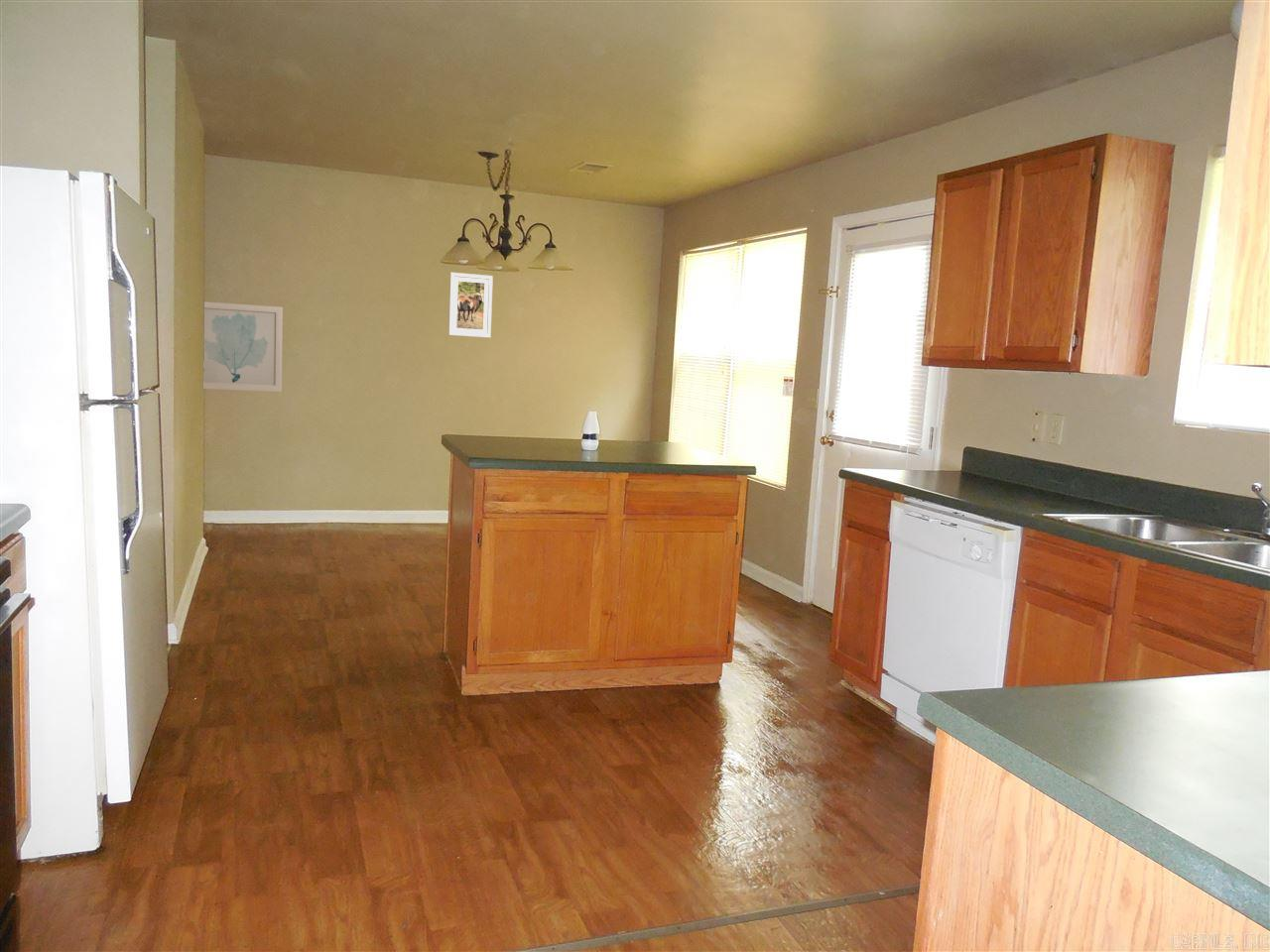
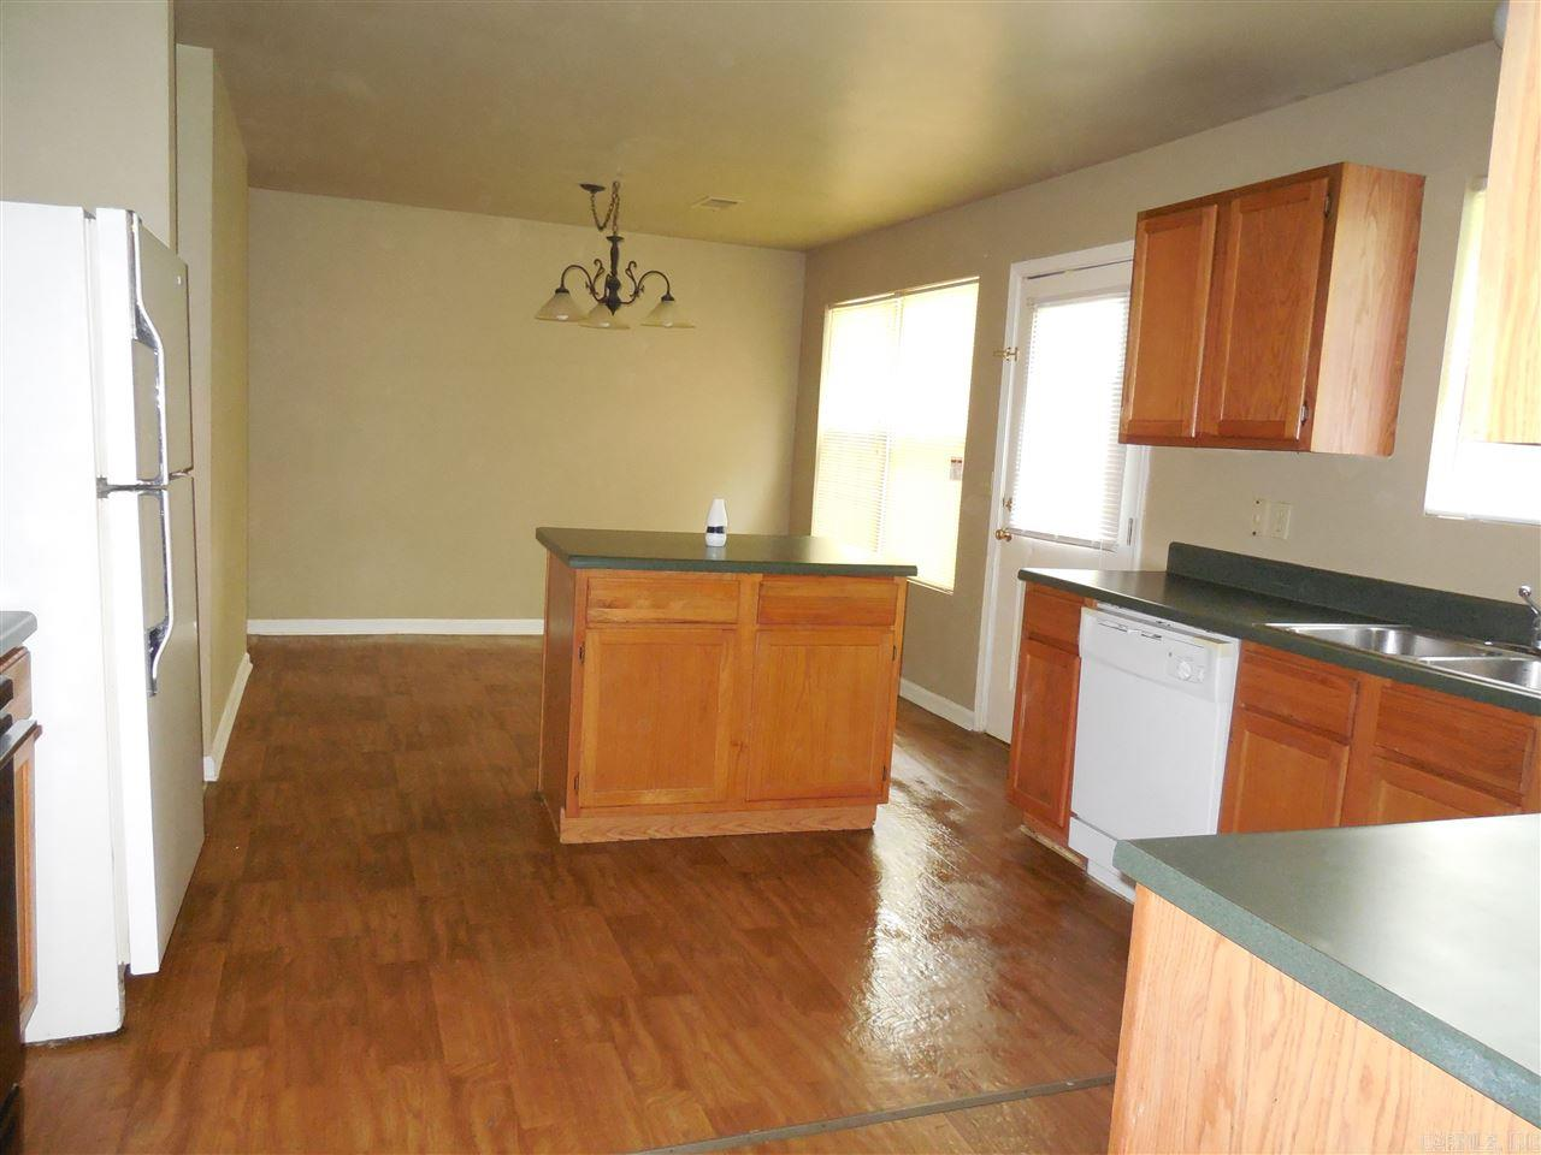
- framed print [447,272,494,339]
- wall art [202,300,284,393]
